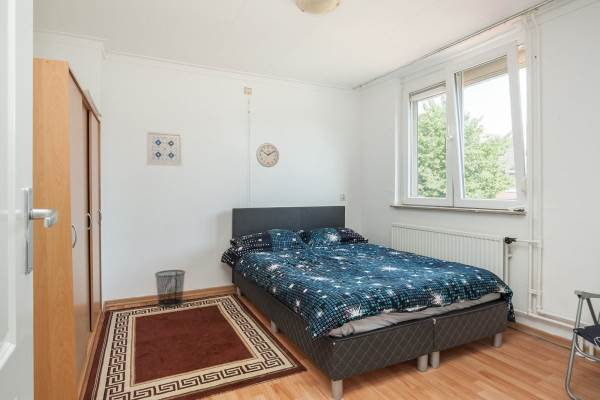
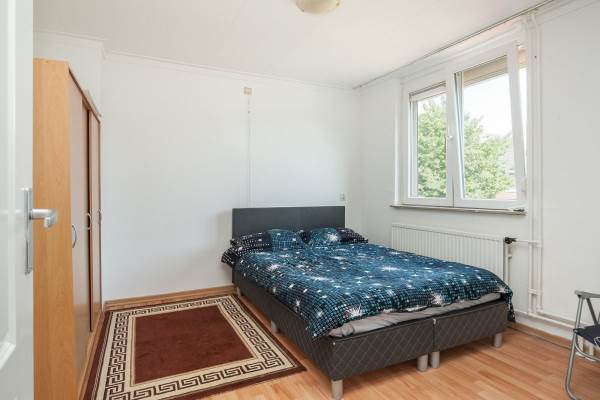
- wall art [146,130,183,167]
- waste bin [154,269,186,308]
- wall clock [255,142,280,168]
